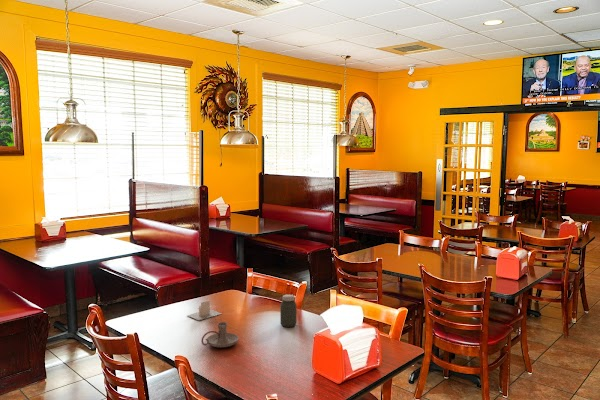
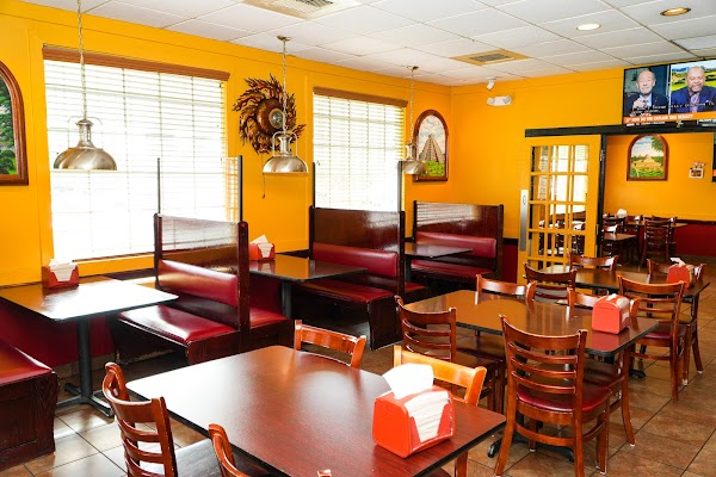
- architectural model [186,299,223,321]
- candle holder [201,321,240,348]
- jar [279,294,298,328]
